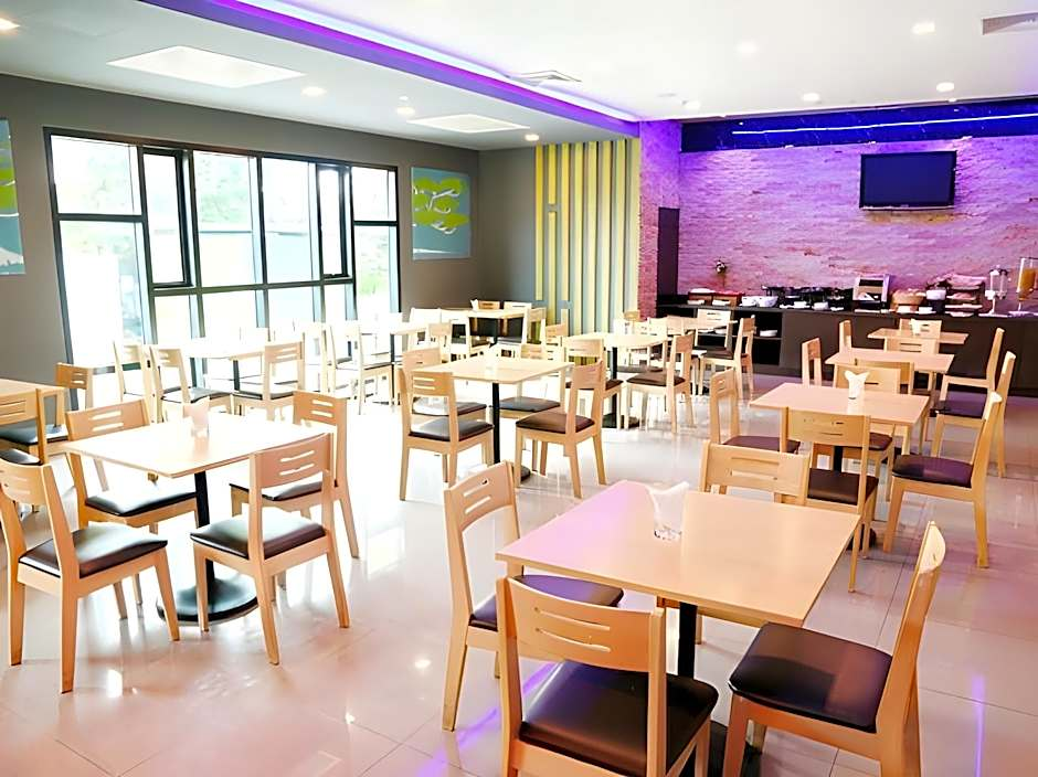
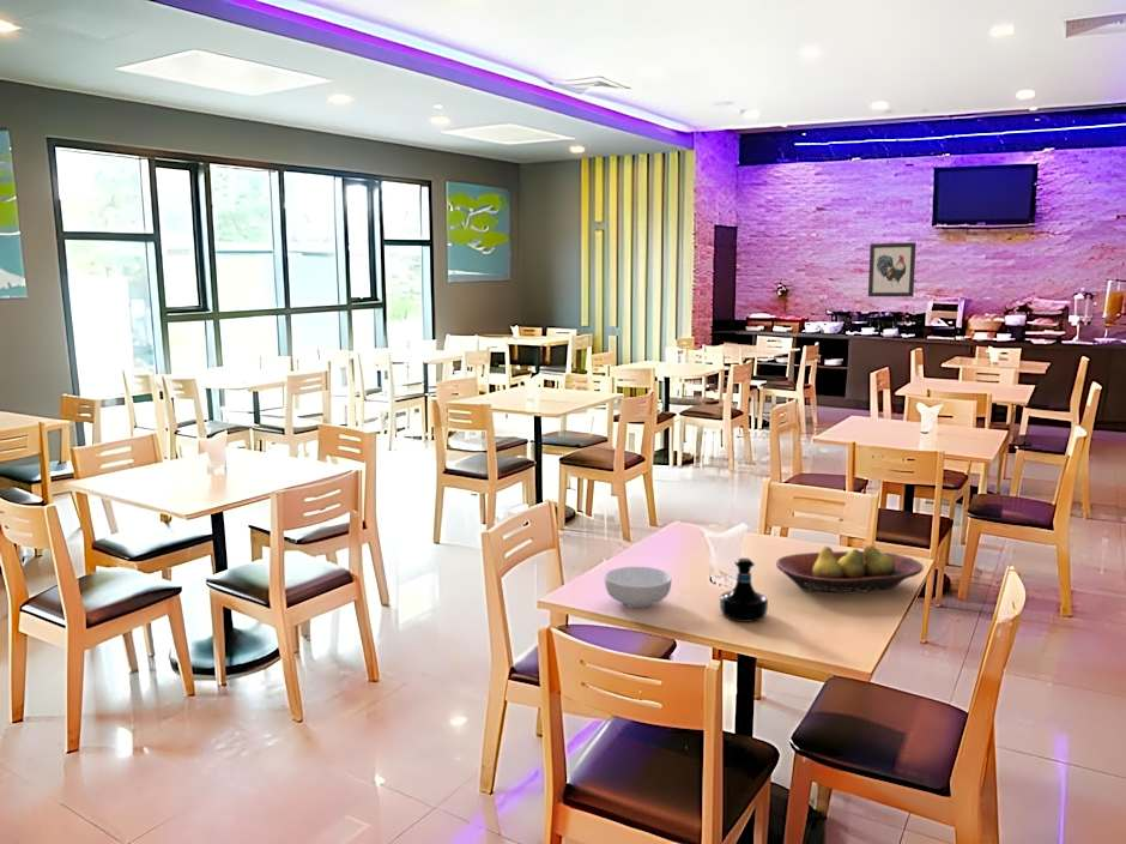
+ wall art [867,241,918,297]
+ fruit bowl [775,544,925,593]
+ tequila bottle [719,557,769,623]
+ cereal bowl [604,566,672,609]
